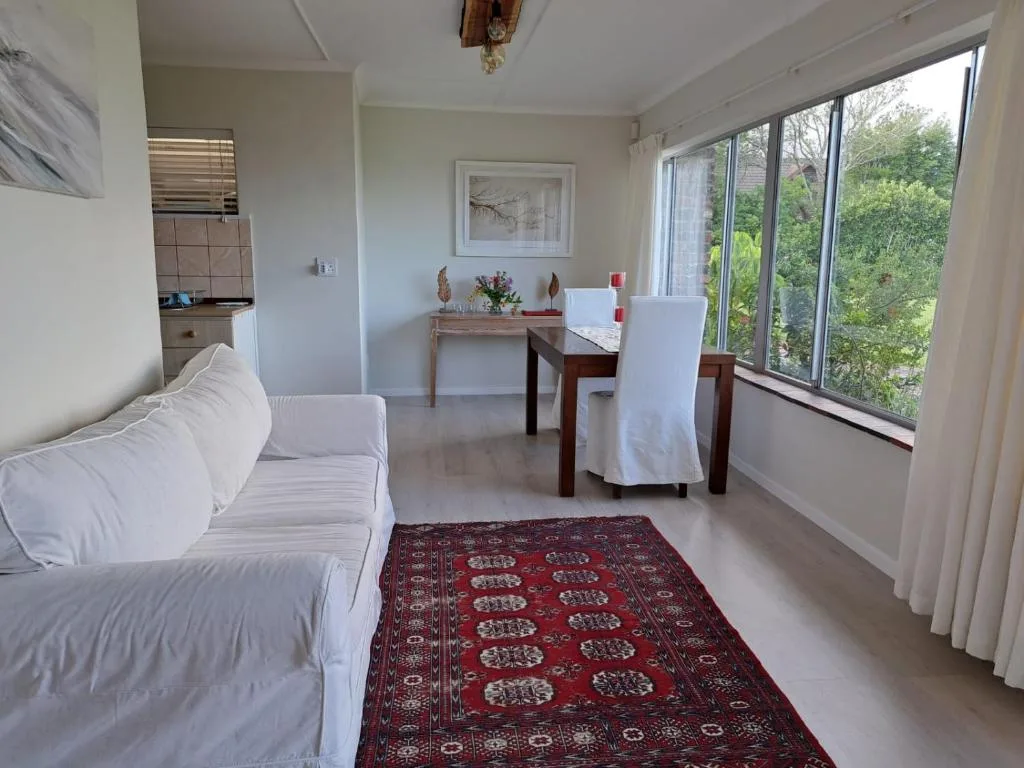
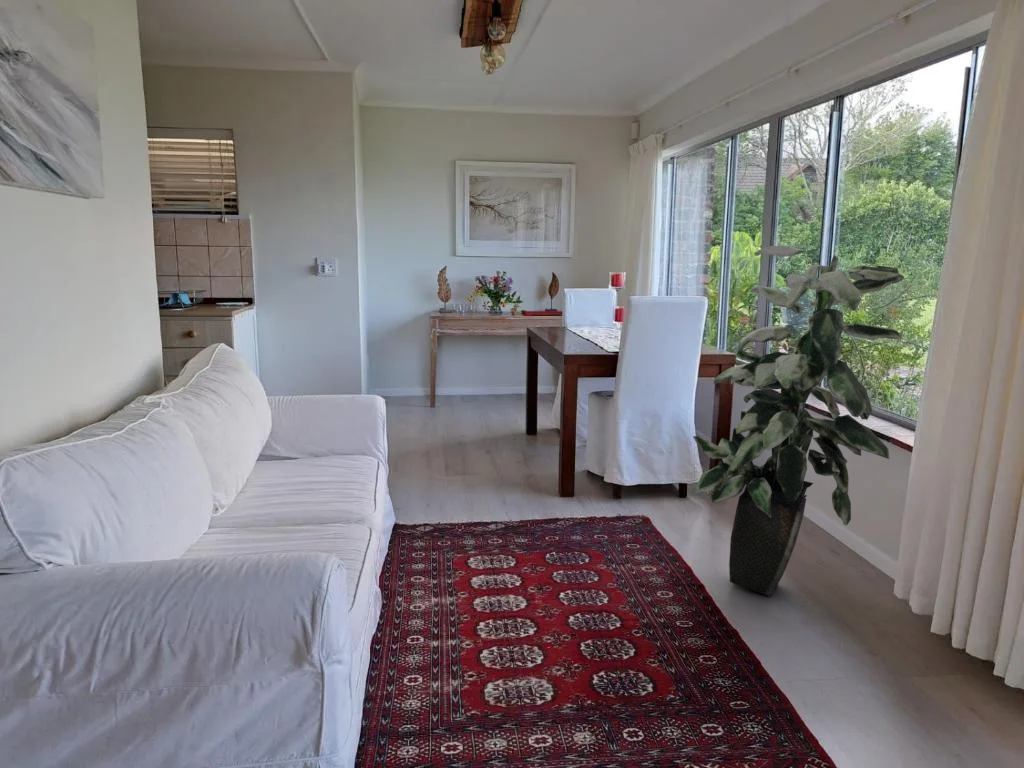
+ indoor plant [692,245,905,597]
